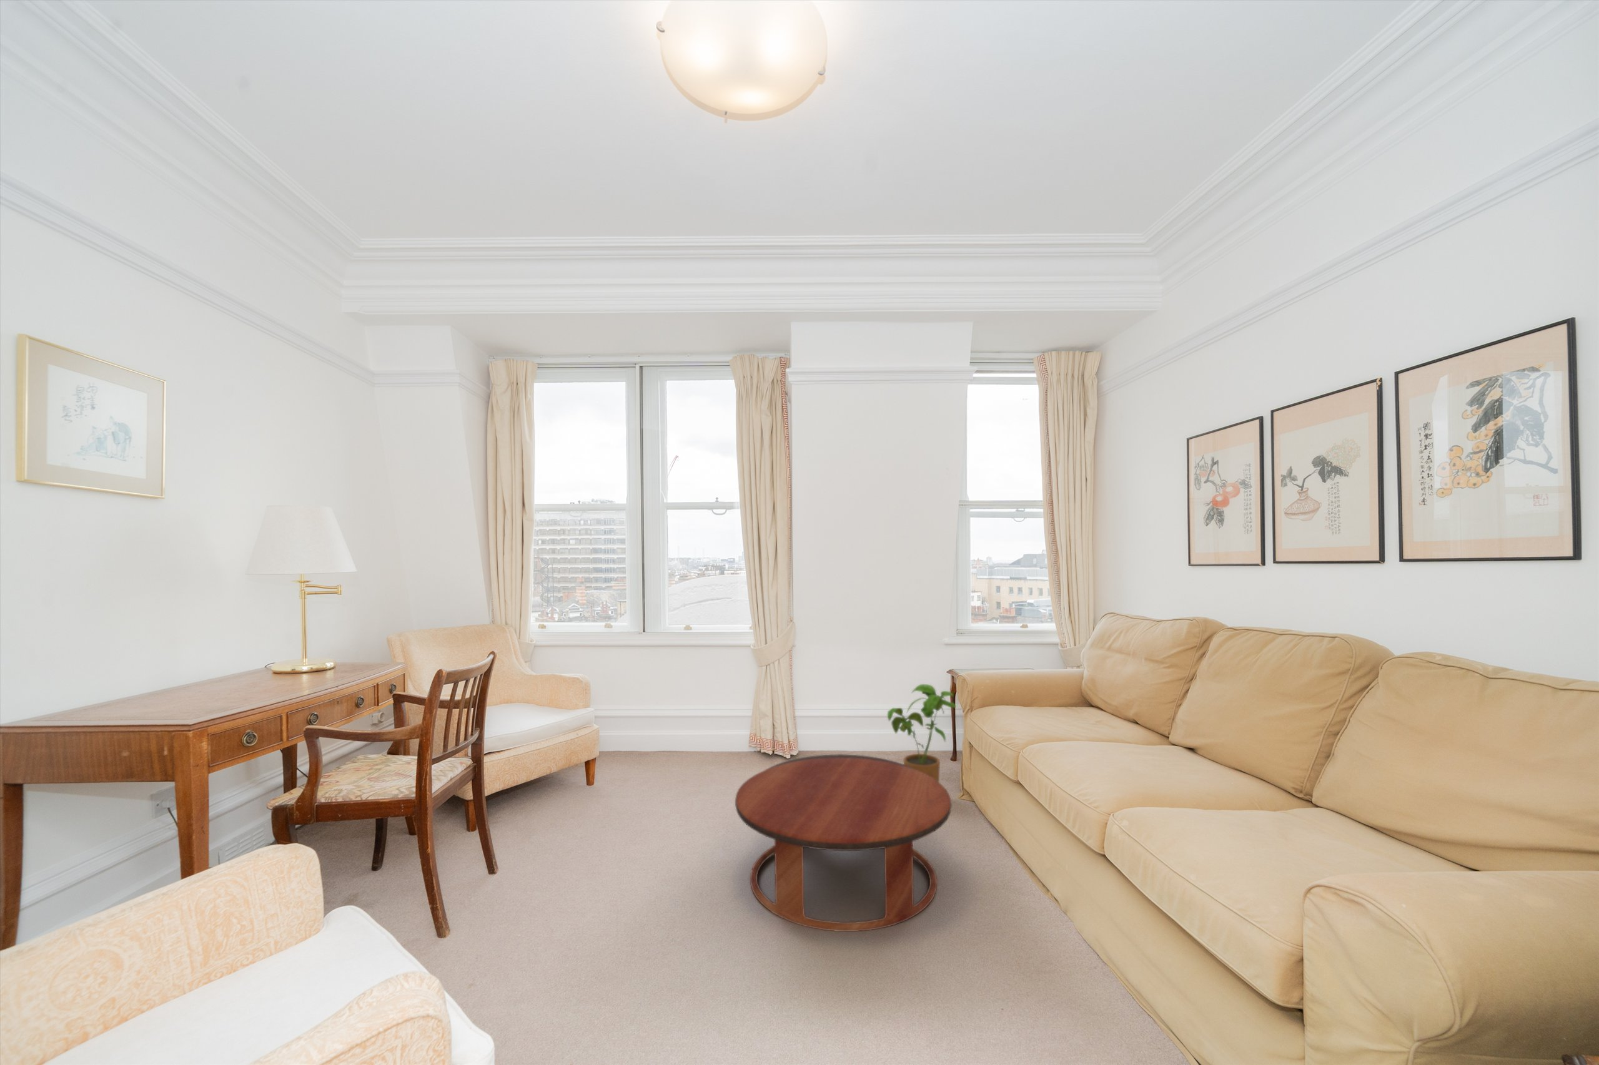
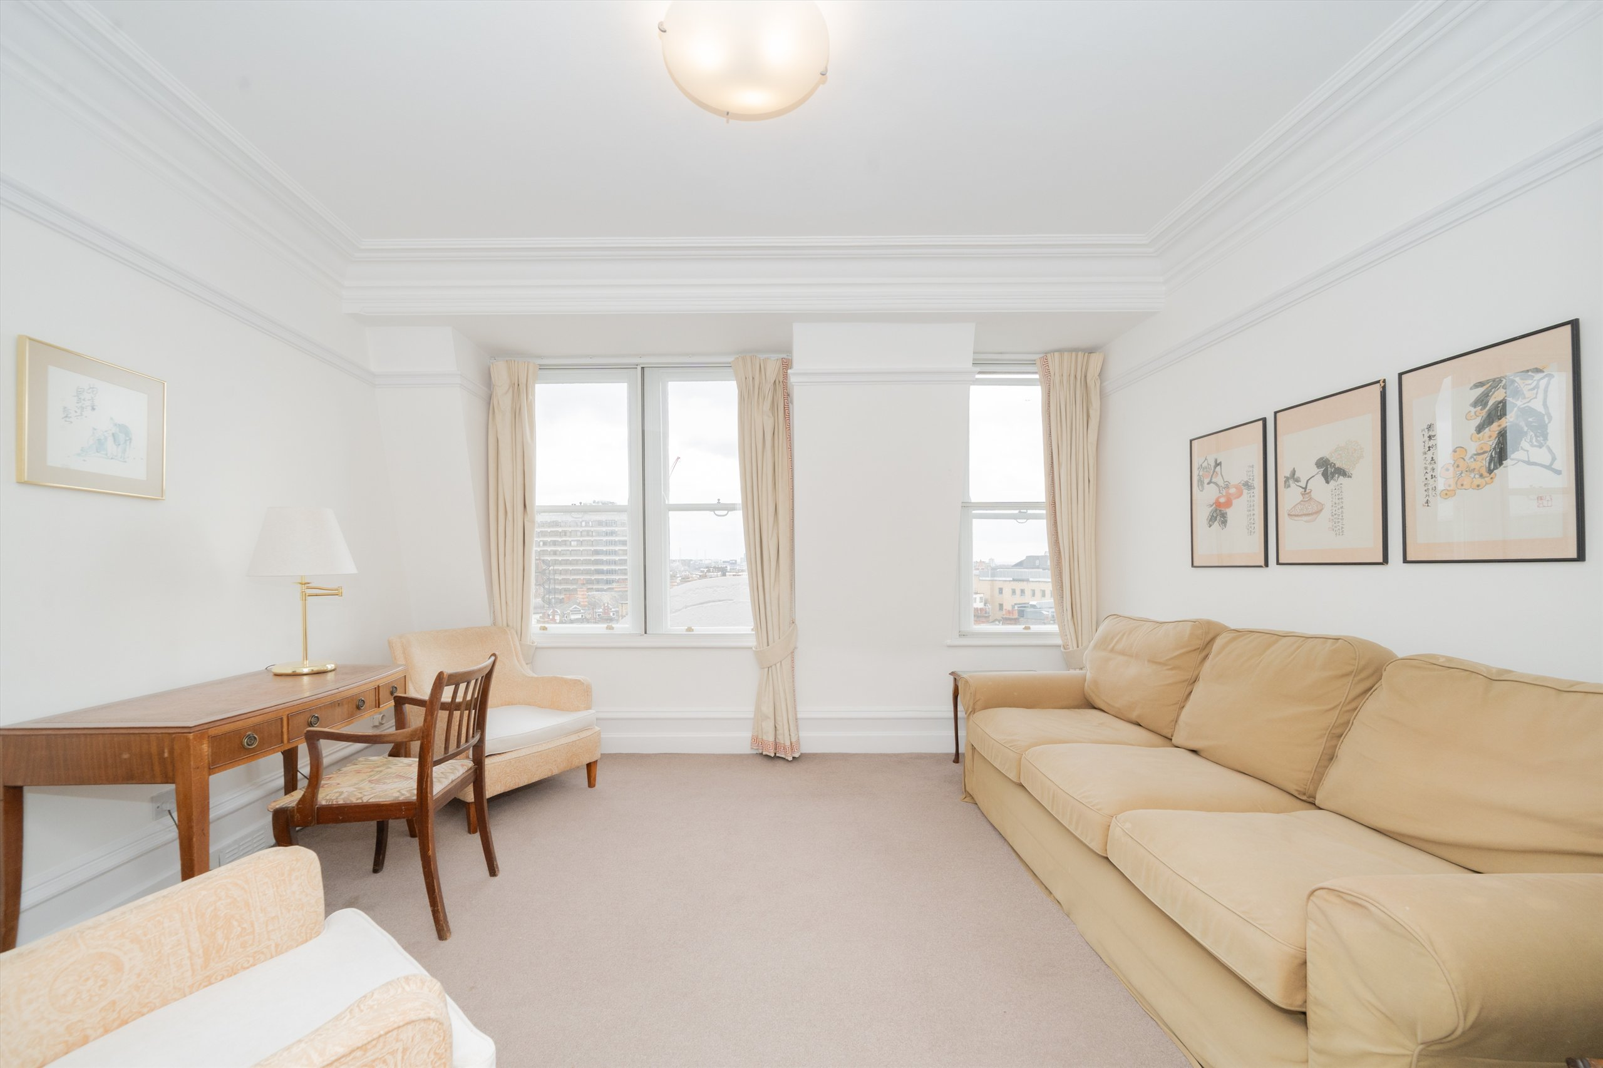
- house plant [887,683,957,782]
- coffee table [735,754,952,932]
